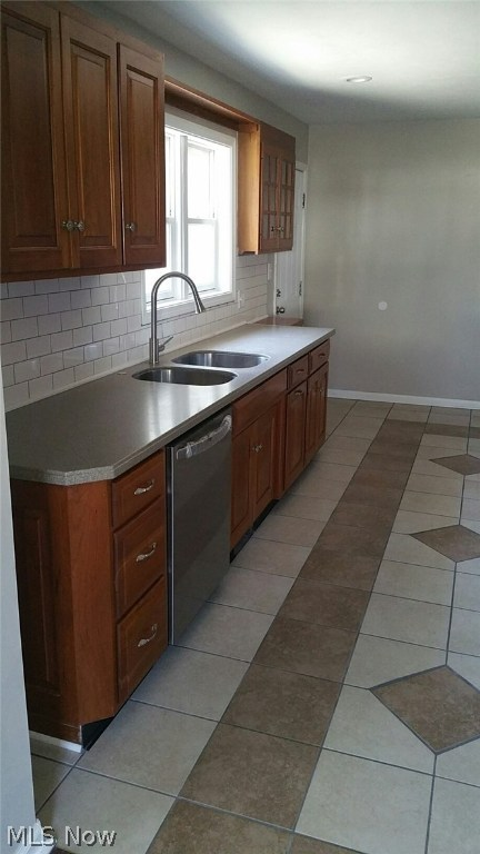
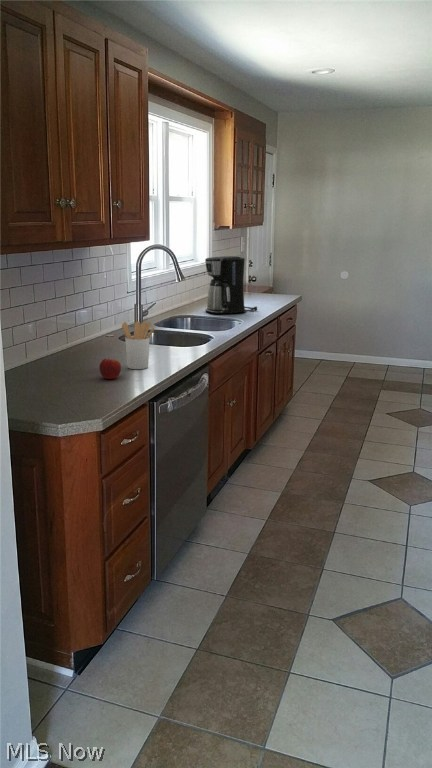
+ fruit [98,357,122,380]
+ coffee maker [204,255,258,315]
+ utensil holder [121,320,155,370]
